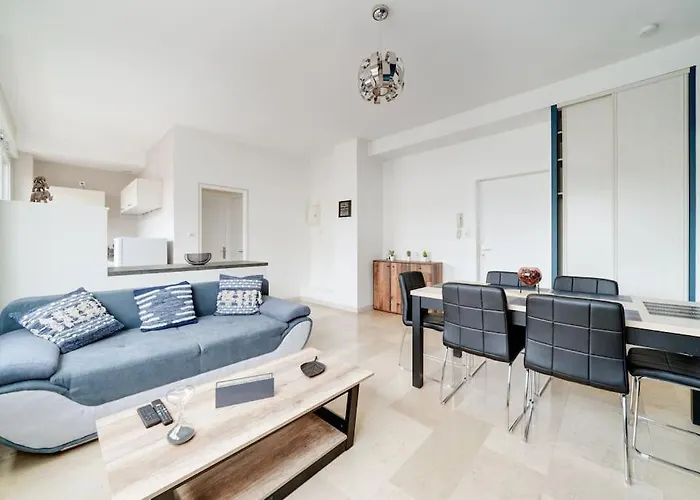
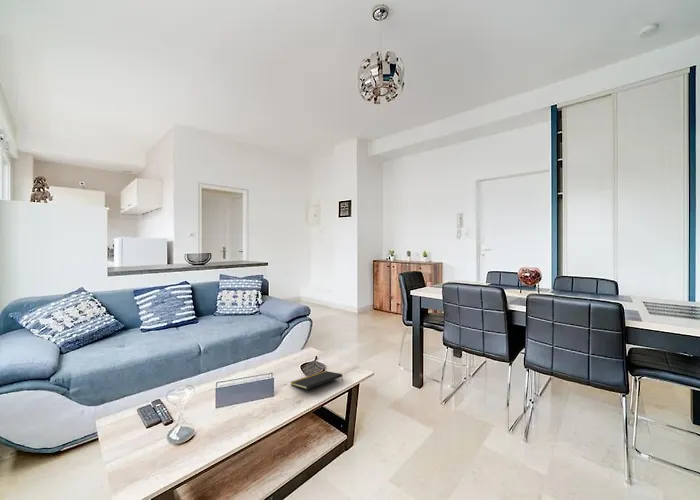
+ notepad [290,370,344,390]
